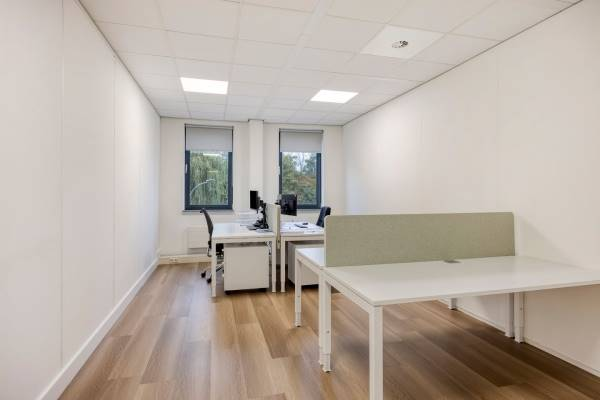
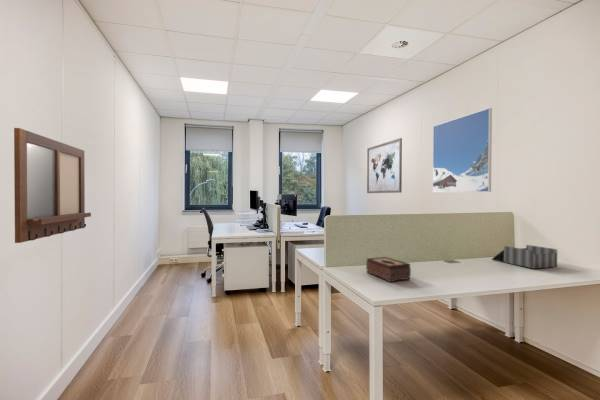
+ writing board [13,127,92,244]
+ desk organizer [491,244,558,270]
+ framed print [432,107,493,194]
+ tissue box [365,256,412,283]
+ wall art [366,137,403,194]
